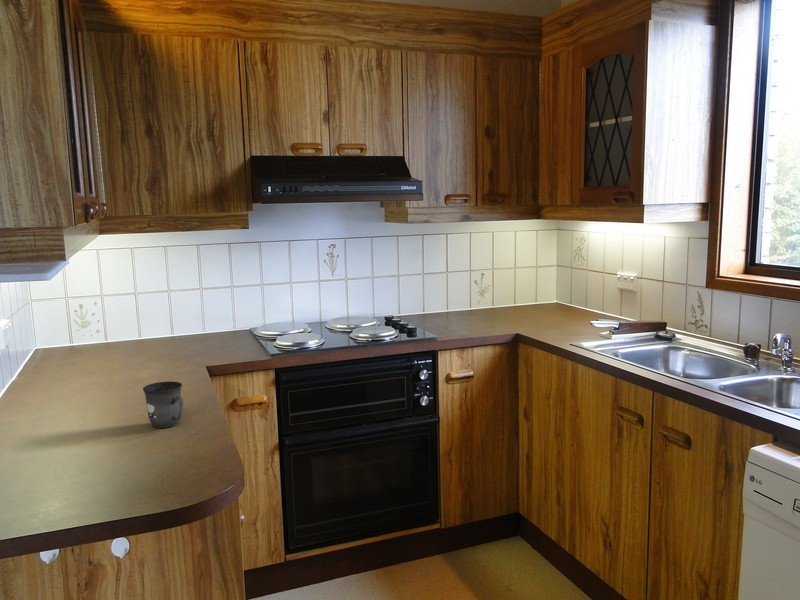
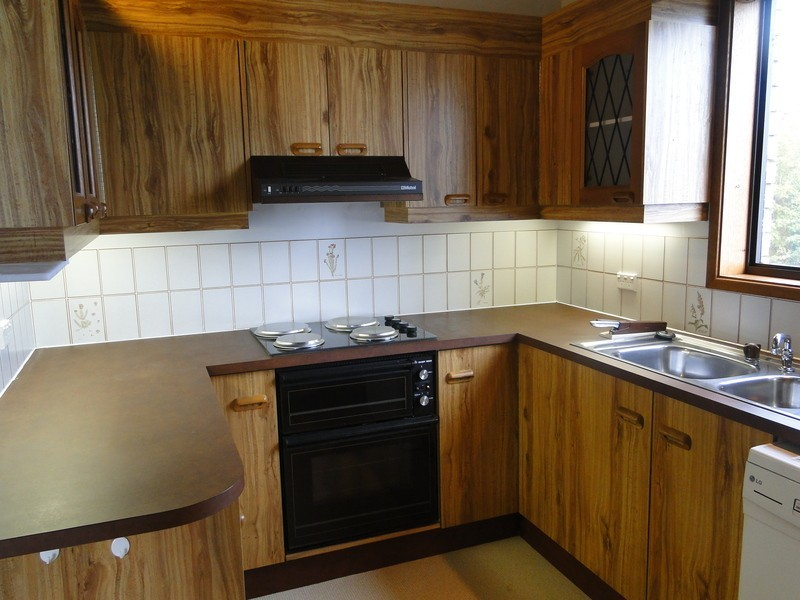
- mug [142,381,184,429]
